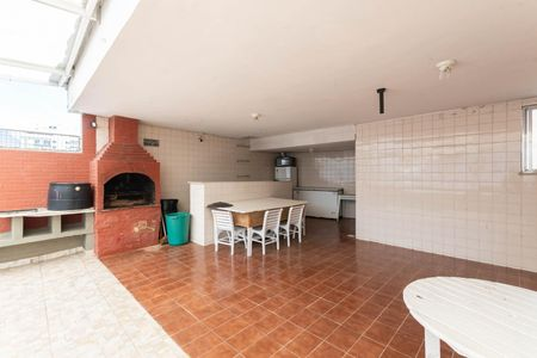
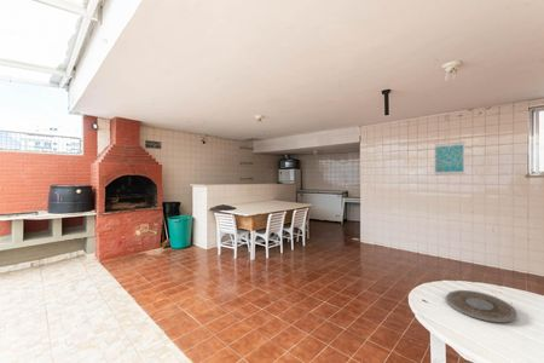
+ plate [446,289,519,323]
+ wall art [433,140,465,175]
